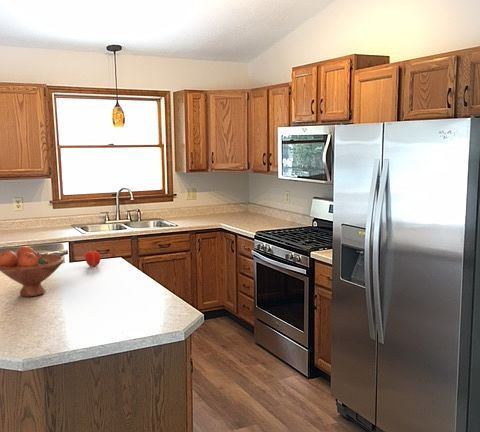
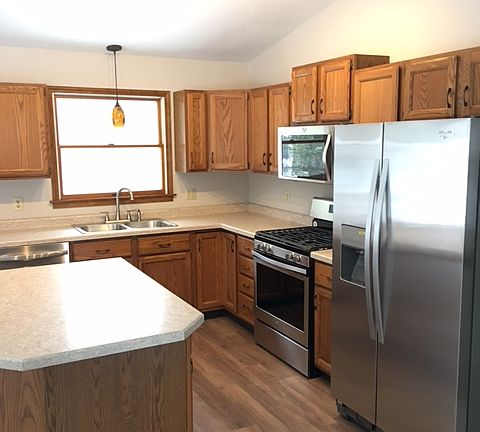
- fruit bowl [0,246,65,298]
- apple [84,248,102,268]
